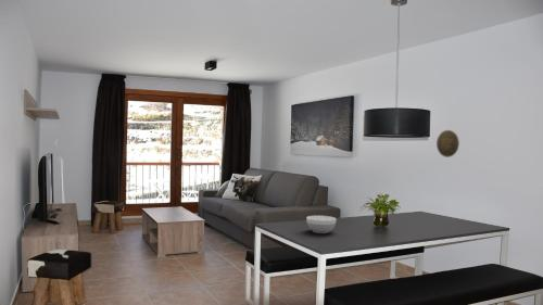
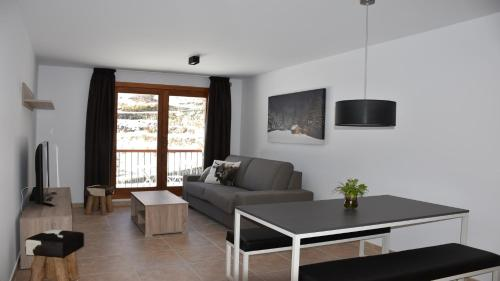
- bowl [305,215,337,234]
- decorative plate [435,129,460,158]
